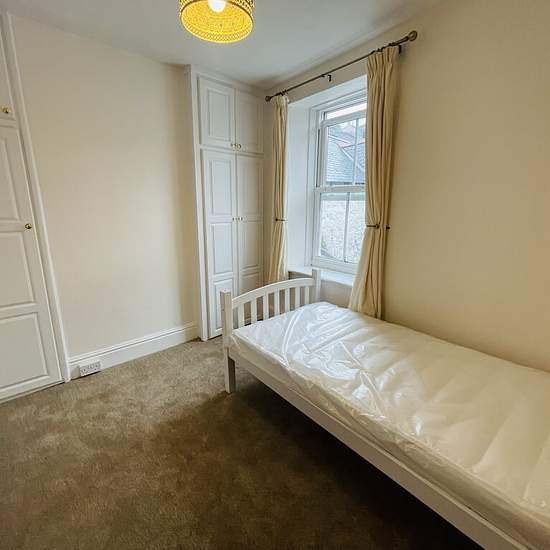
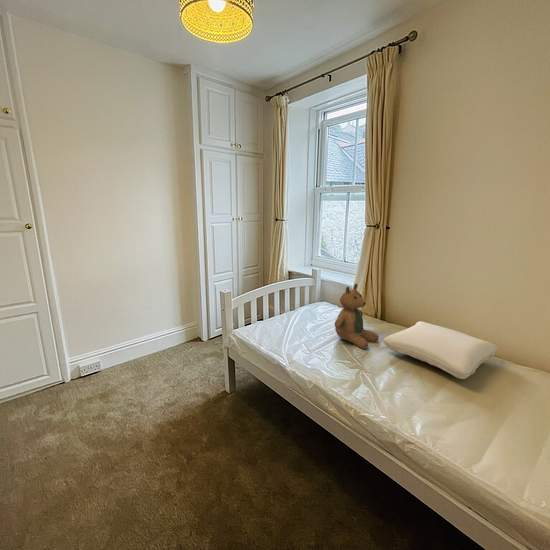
+ pillow [382,320,499,380]
+ teddy bear [334,282,380,350]
